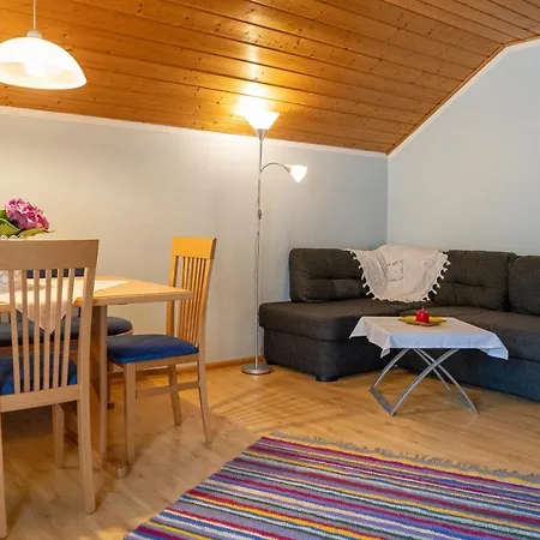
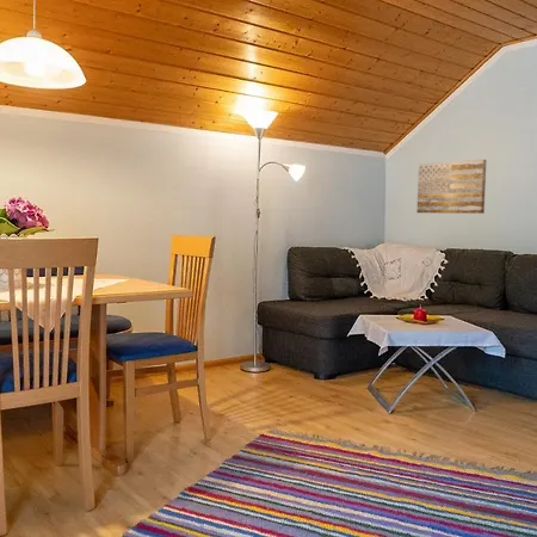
+ wall art [415,159,488,215]
